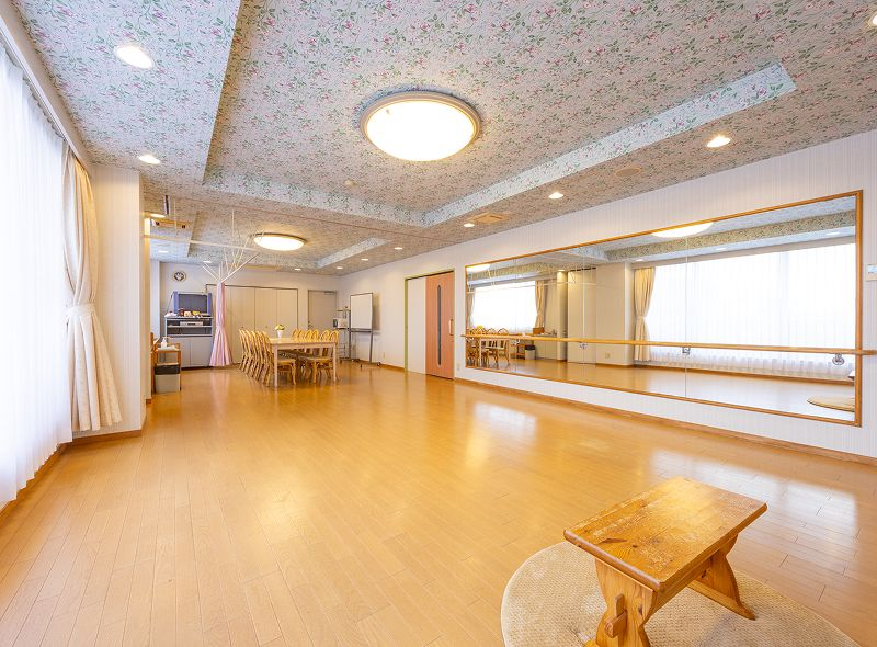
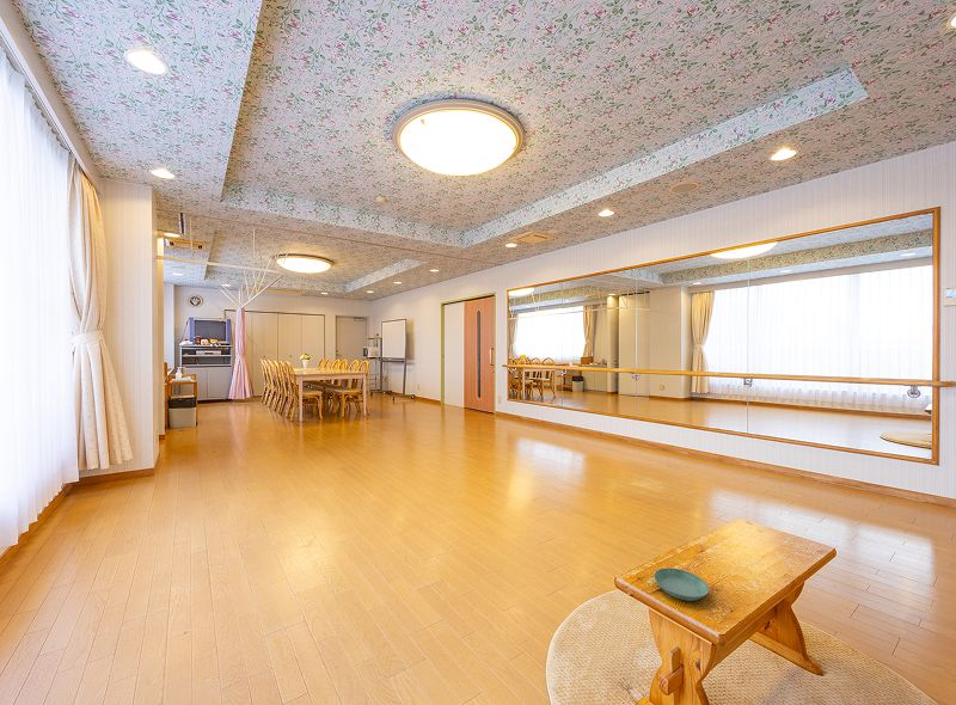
+ saucer [652,566,710,602]
